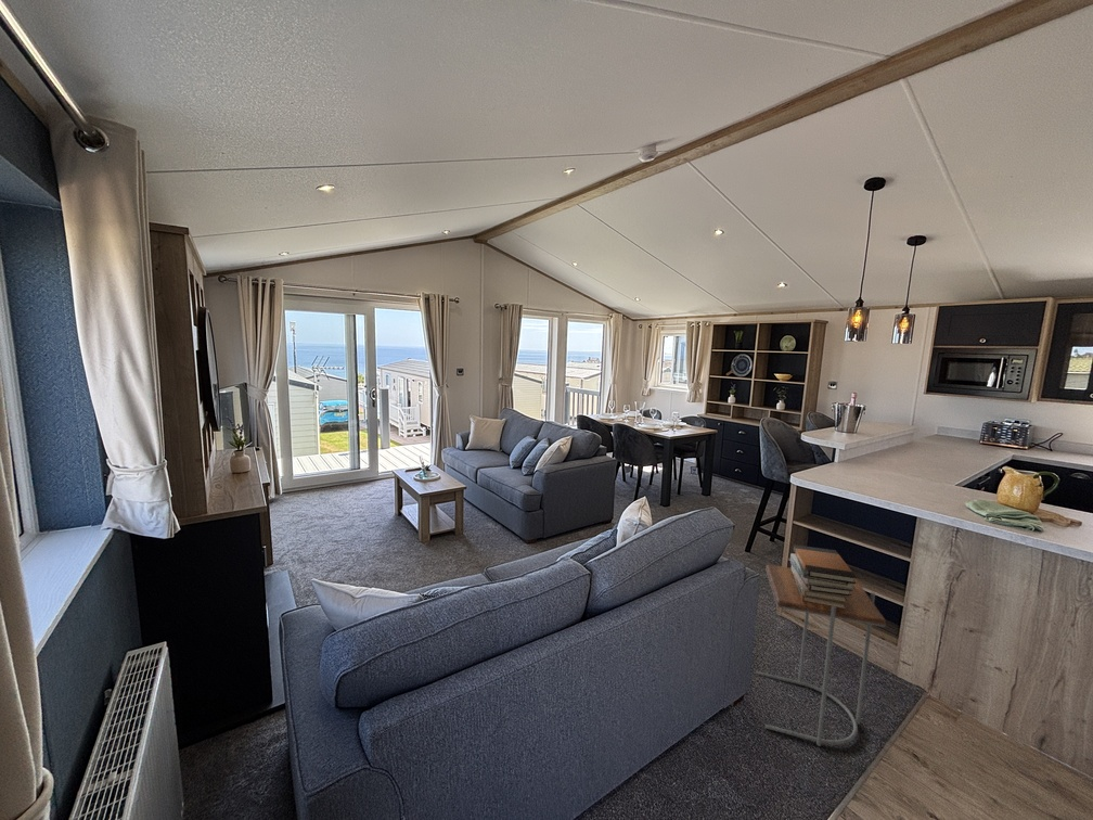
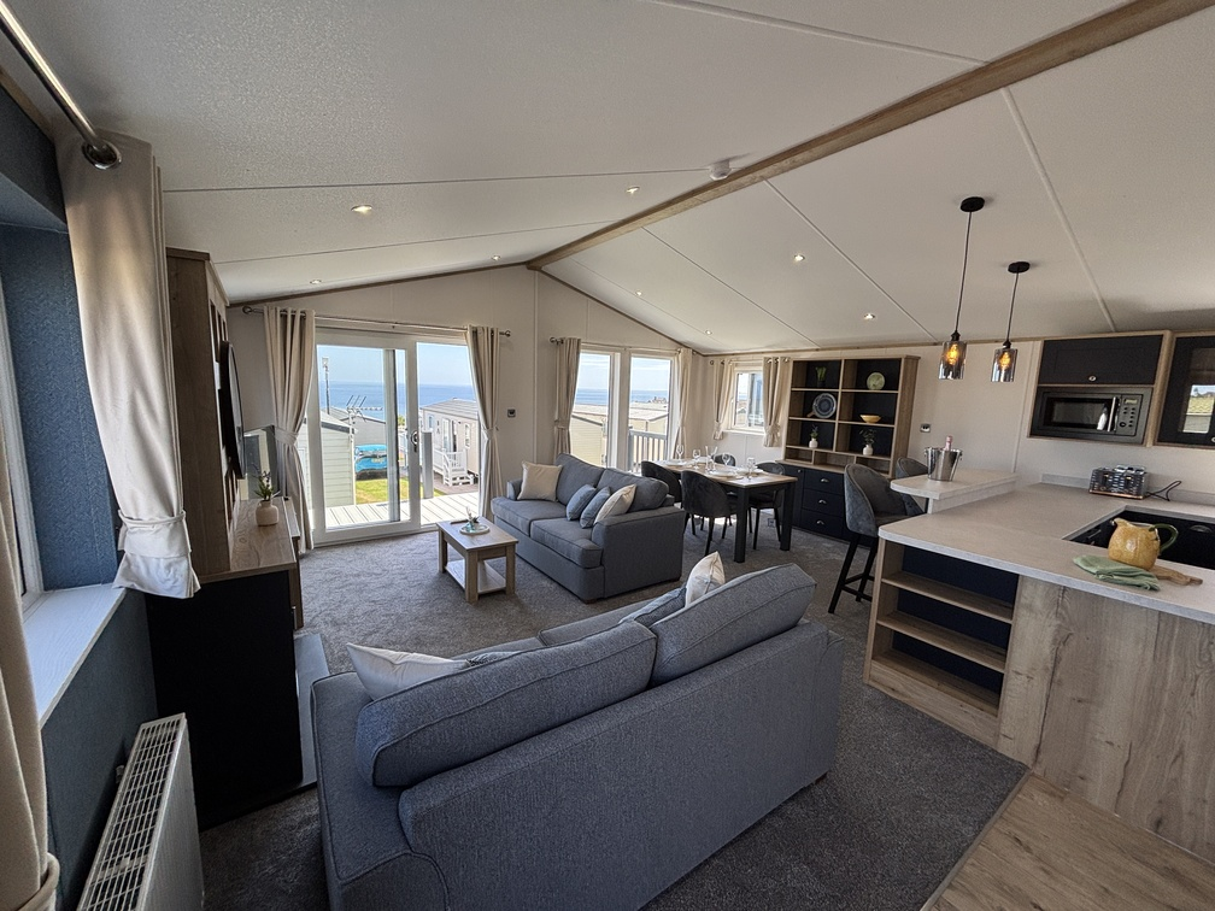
- side table [755,563,887,747]
- book stack [789,543,858,610]
